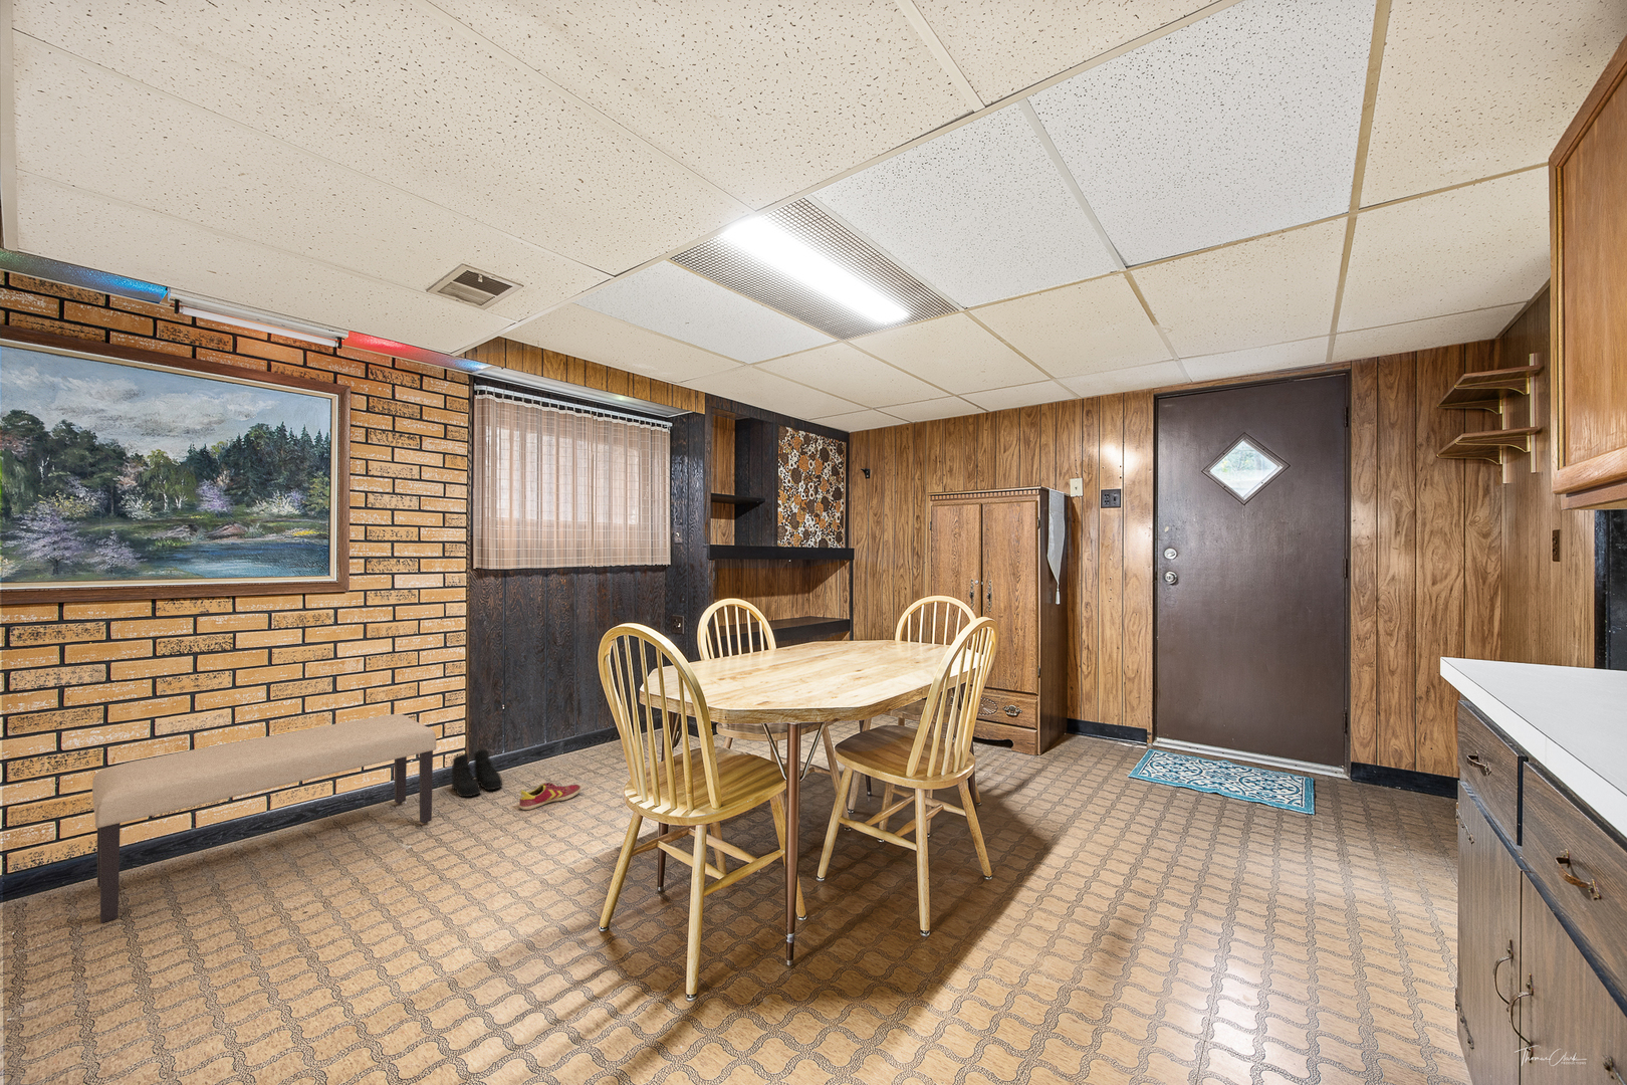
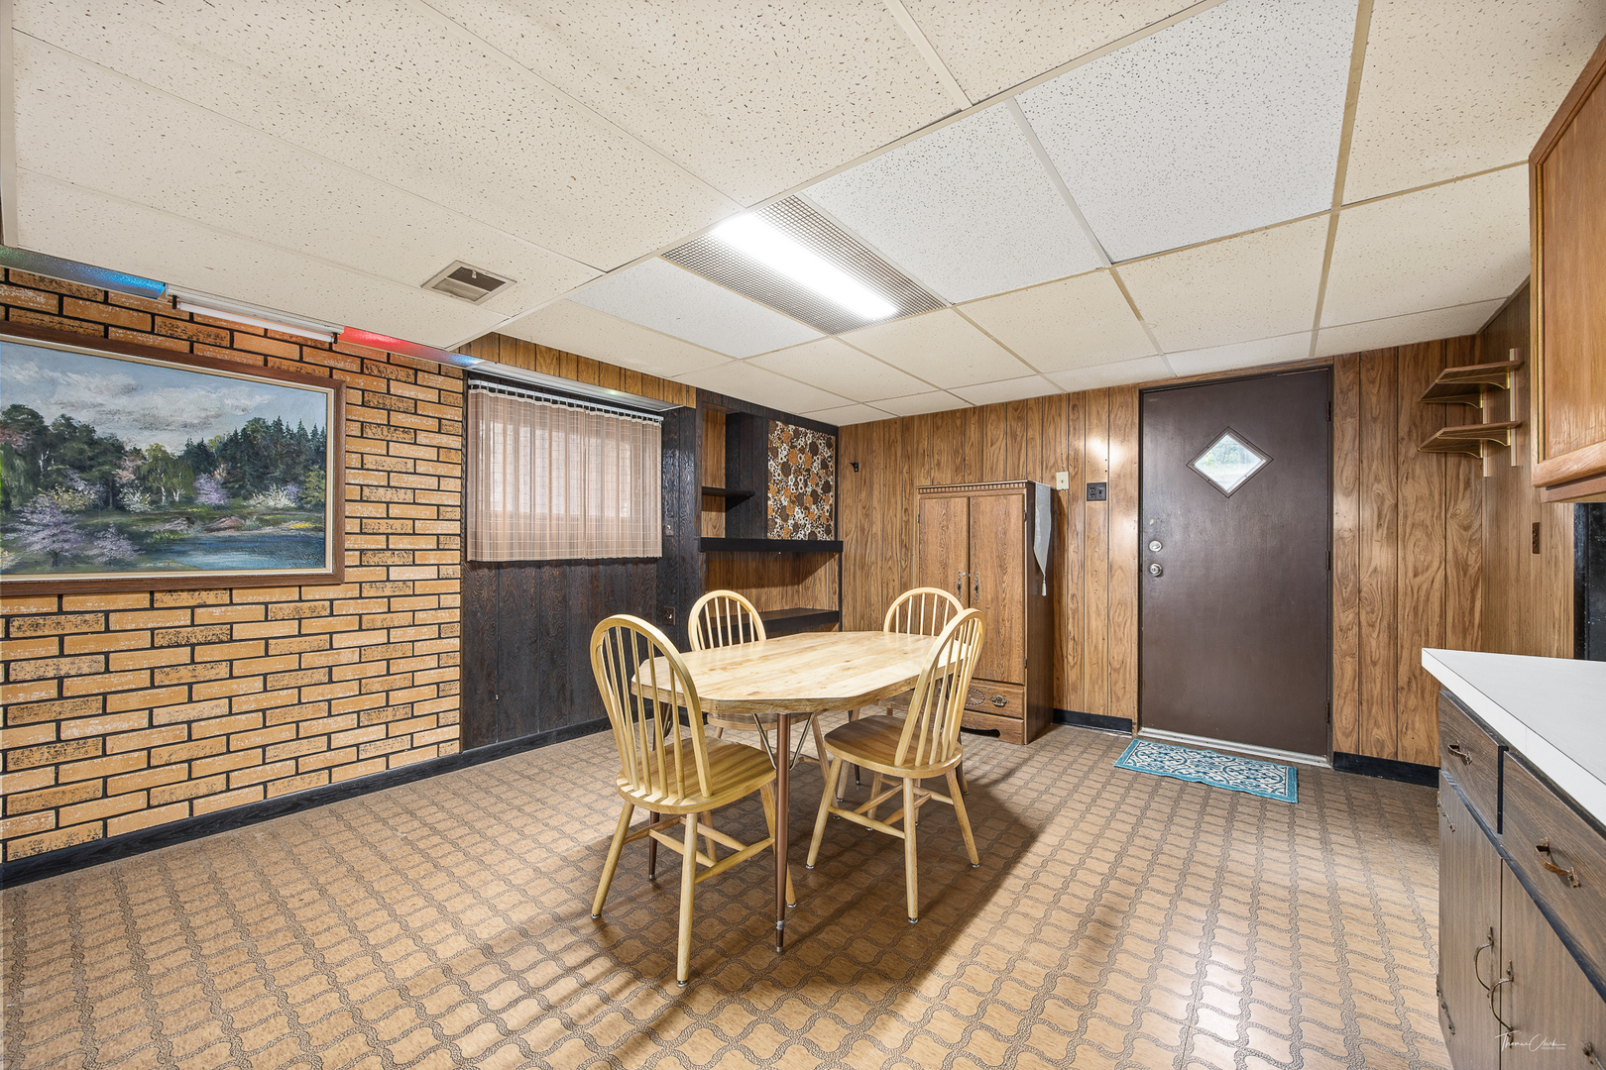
- boots [452,747,504,799]
- bench [91,713,437,924]
- shoe [518,781,581,811]
